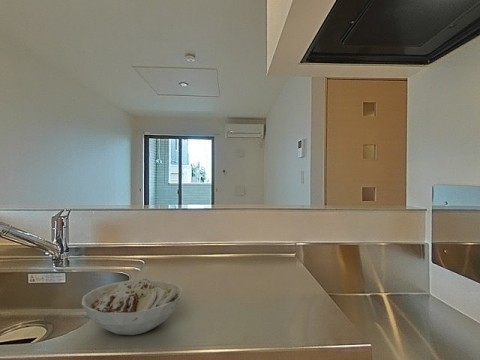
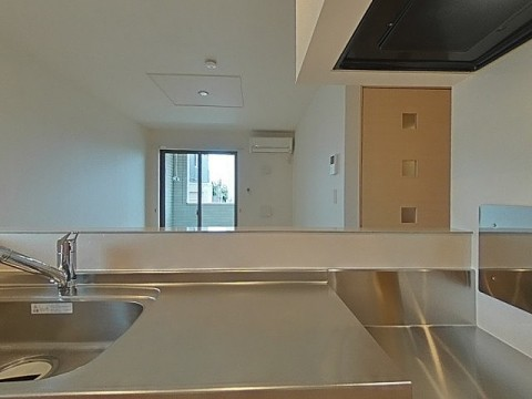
- bowl [81,277,183,336]
